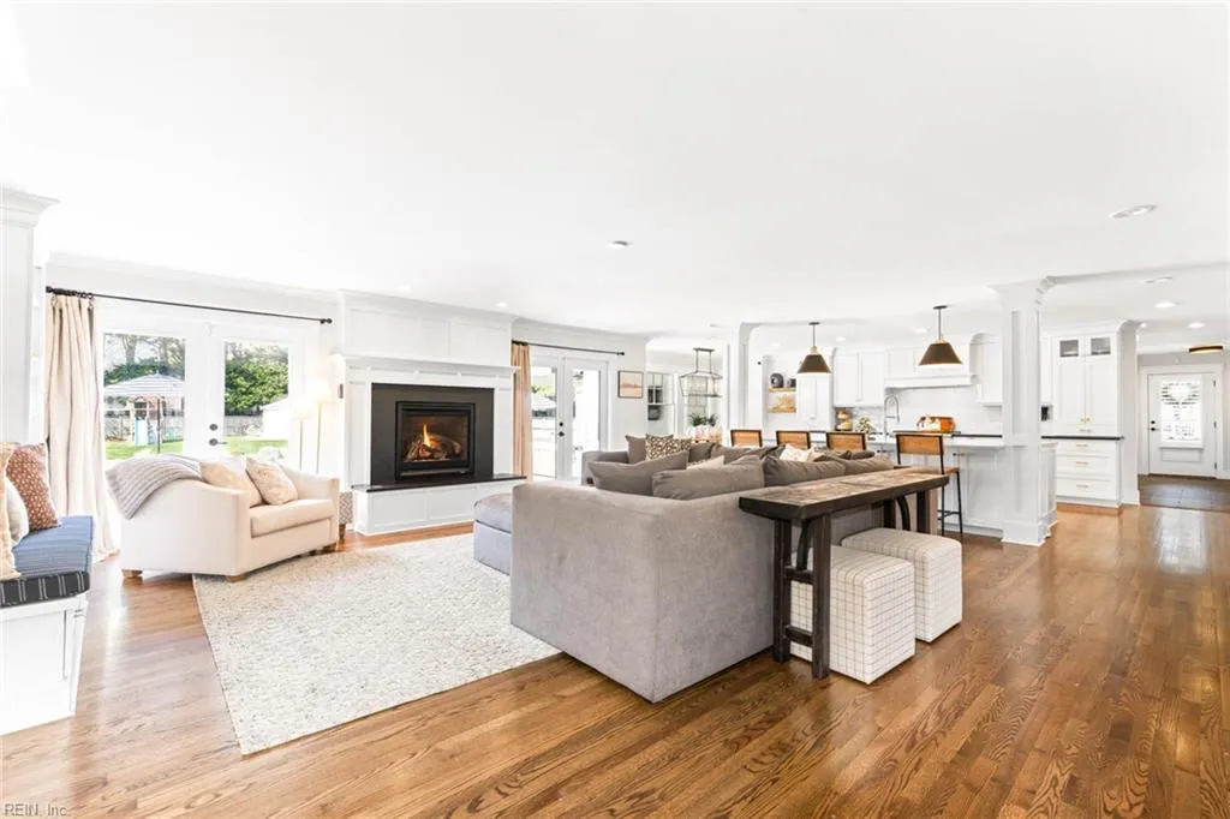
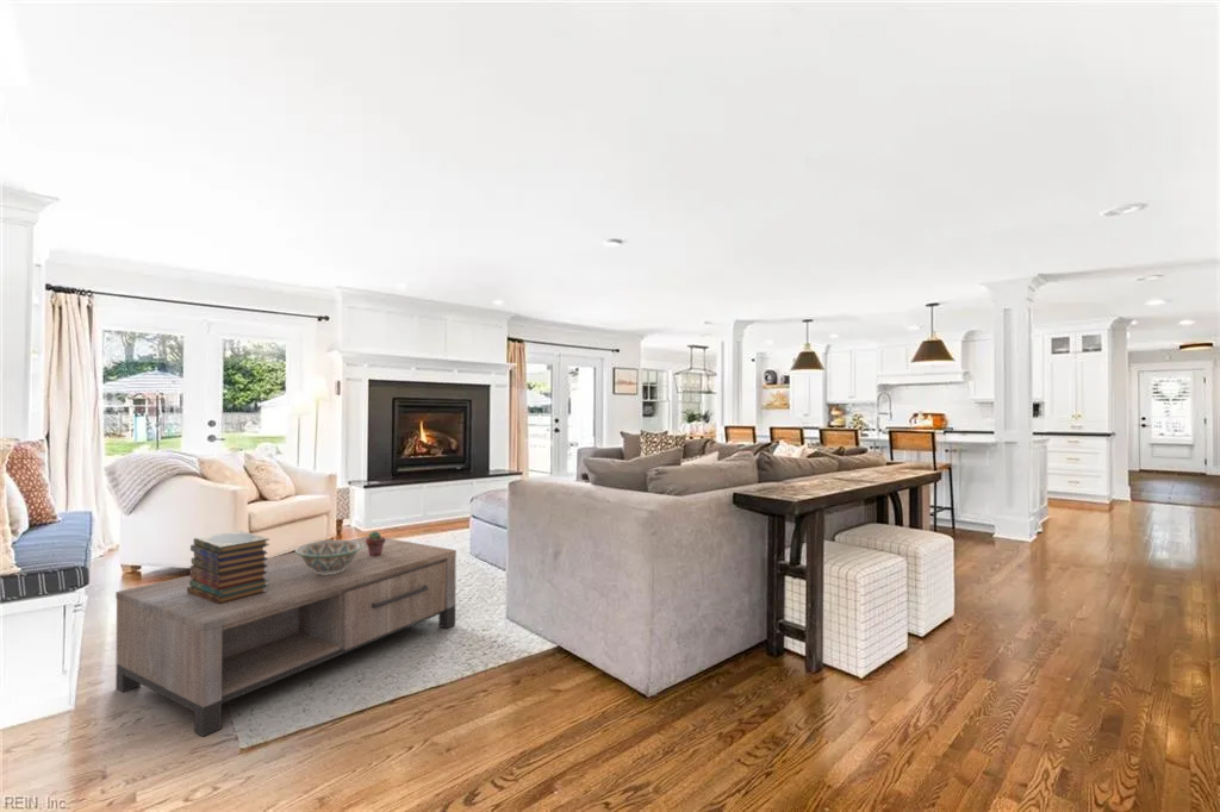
+ book stack [187,530,270,605]
+ decorative bowl [294,538,363,575]
+ potted succulent [366,530,386,556]
+ coffee table [114,535,458,738]
